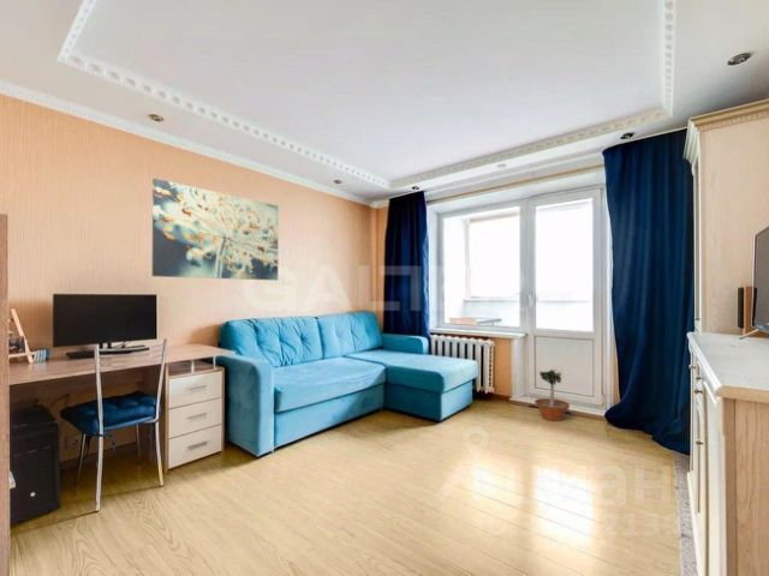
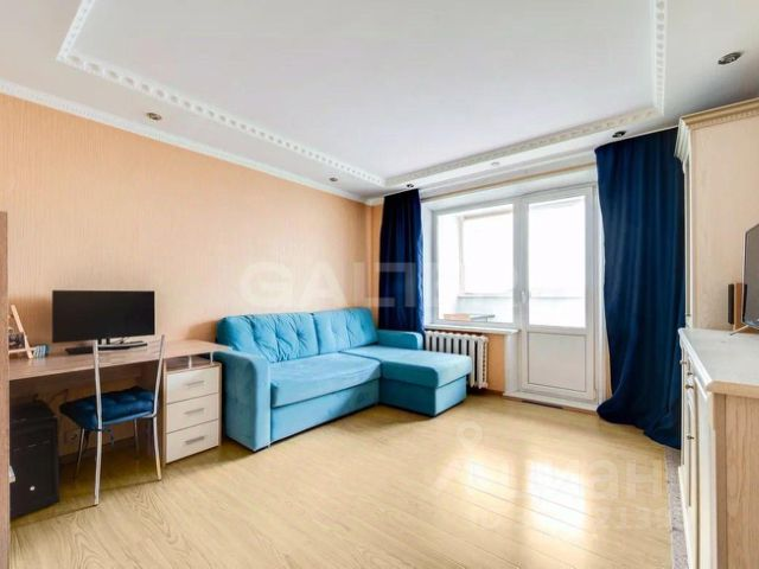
- potted tree [533,364,571,422]
- wall art [151,178,280,282]
